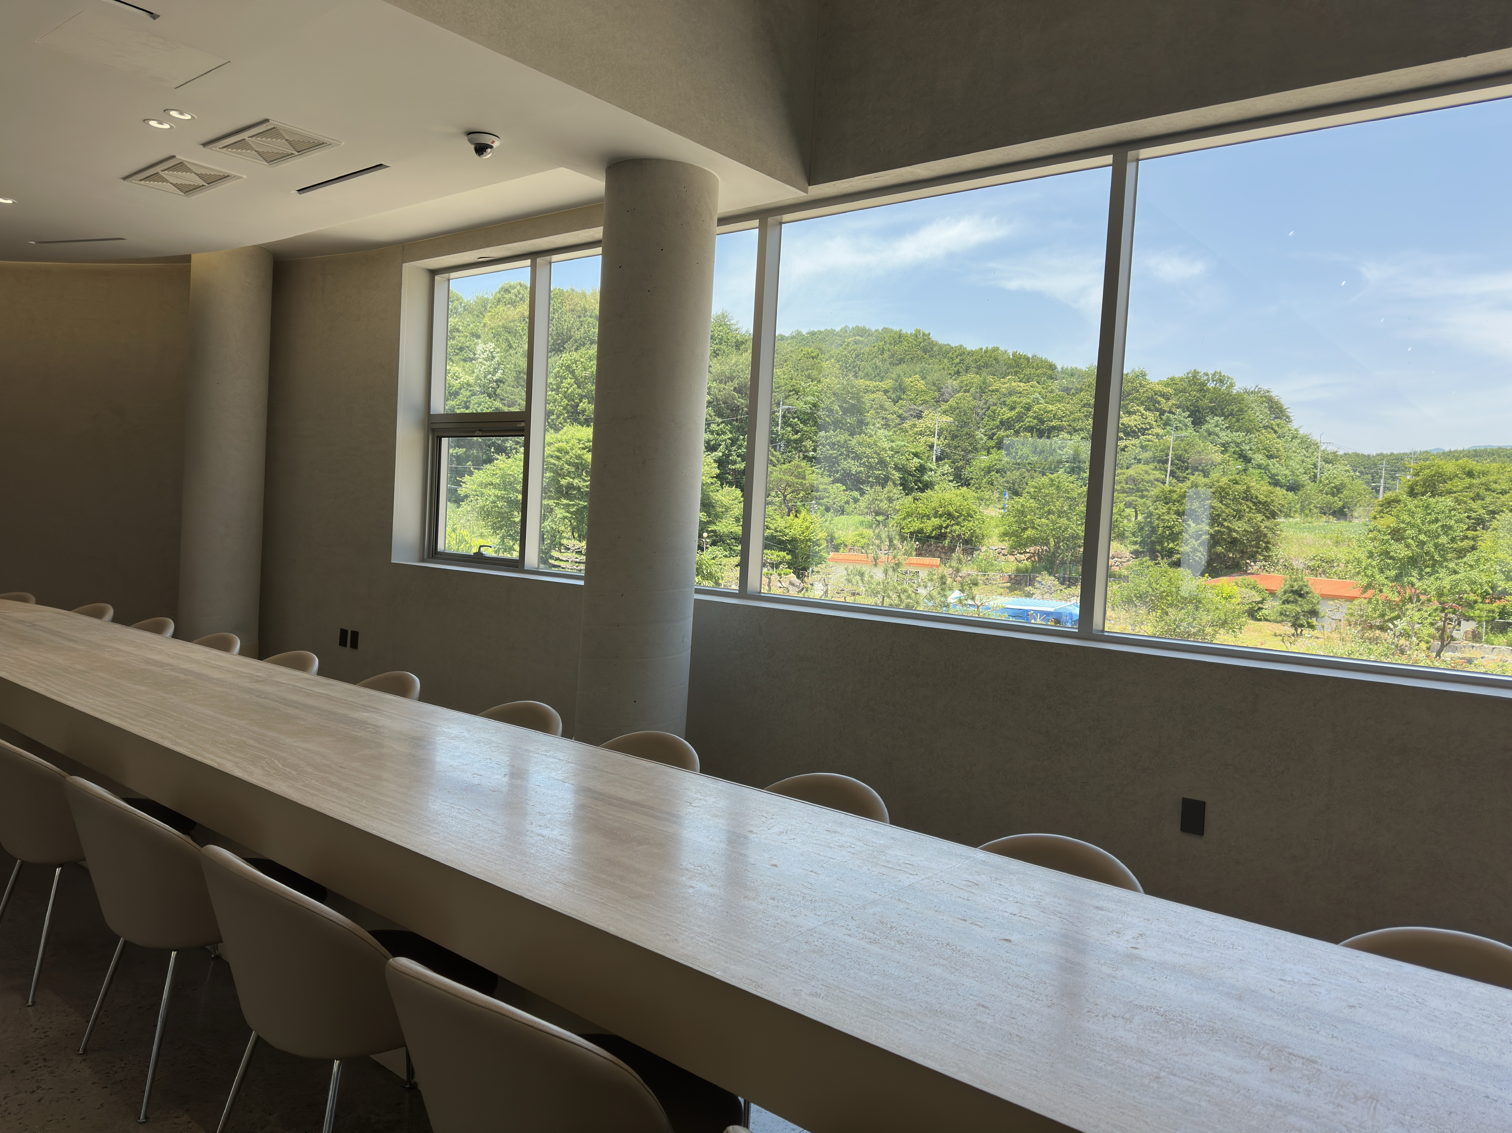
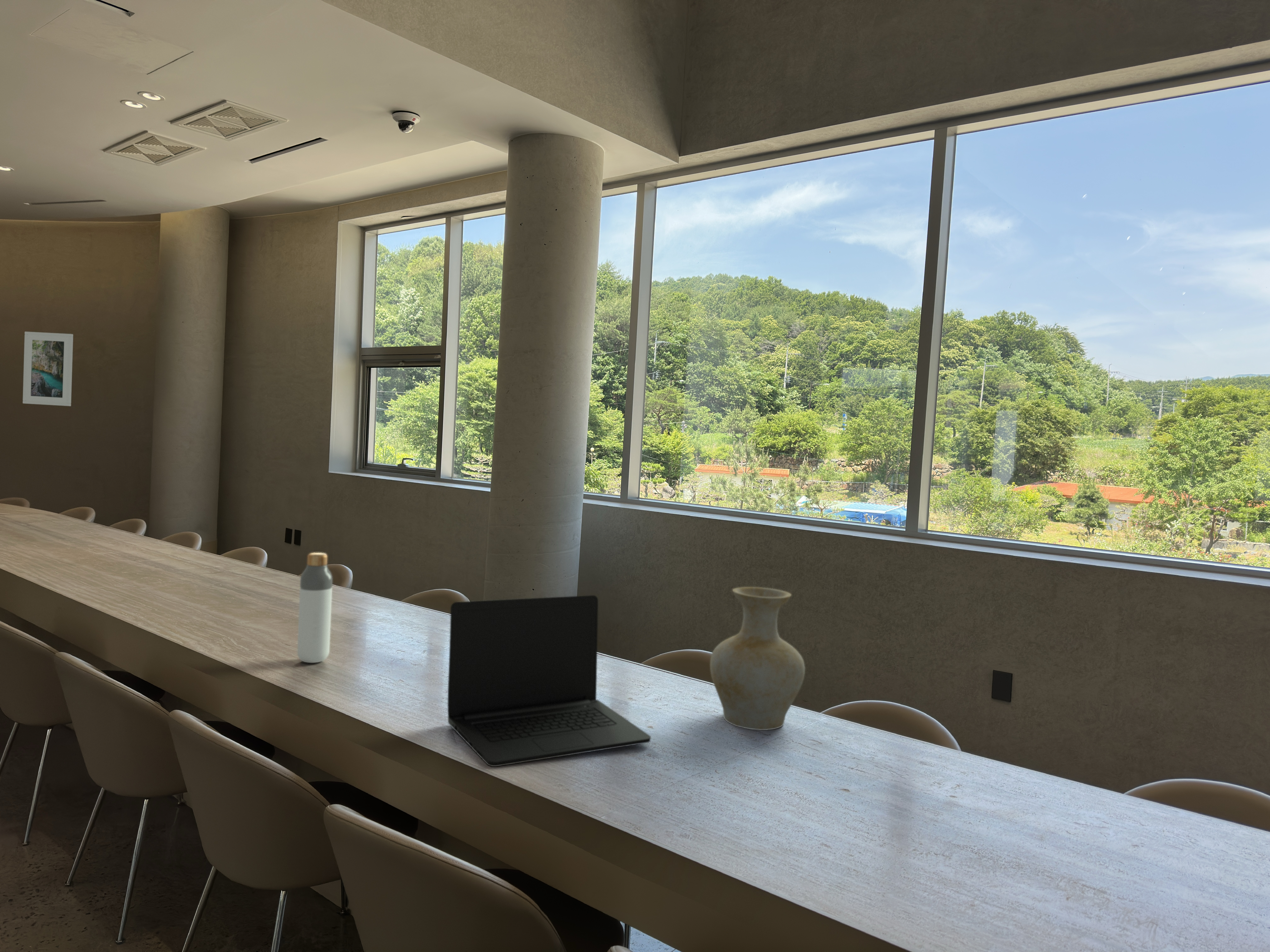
+ laptop [447,595,651,767]
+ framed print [22,331,73,407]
+ bottle [297,552,333,663]
+ vase [710,587,805,730]
